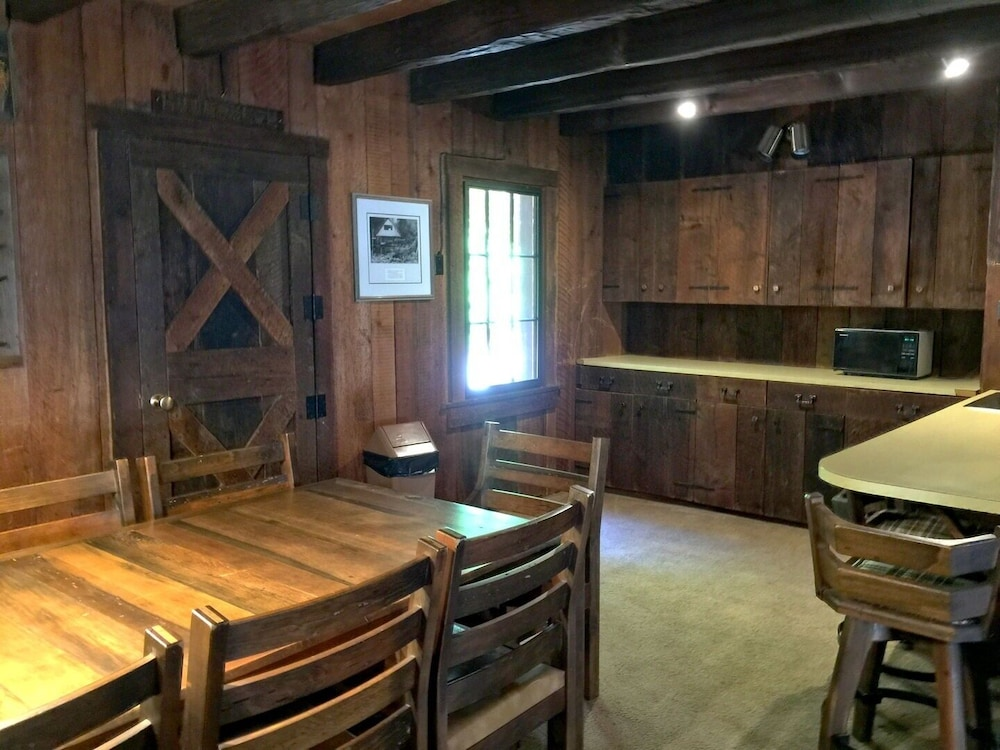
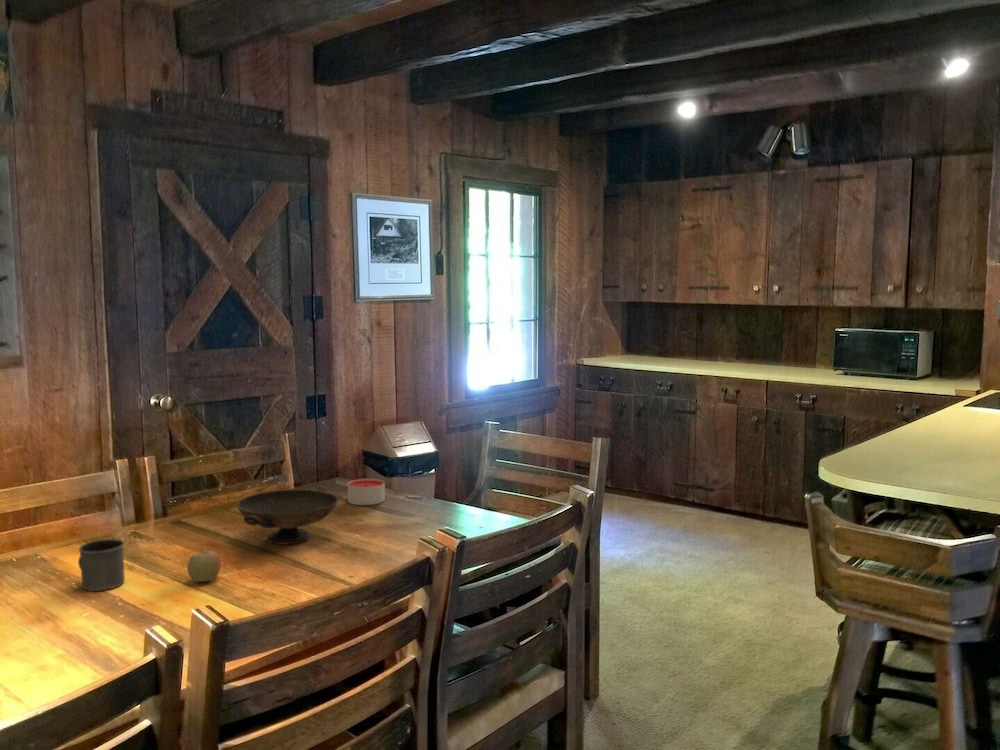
+ candle [347,478,386,506]
+ decorative bowl [235,486,340,546]
+ mug [77,538,126,592]
+ fruit [186,547,222,583]
